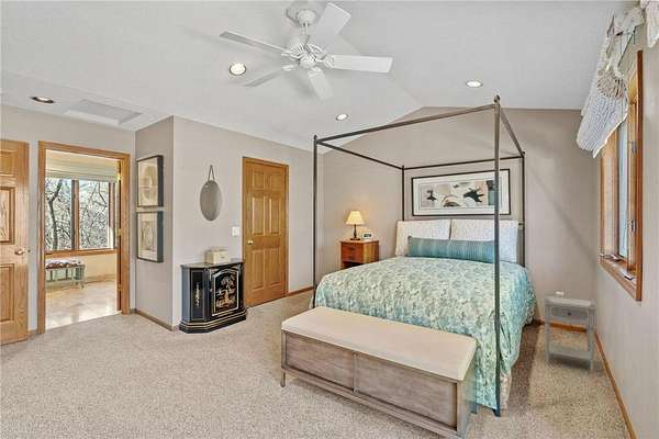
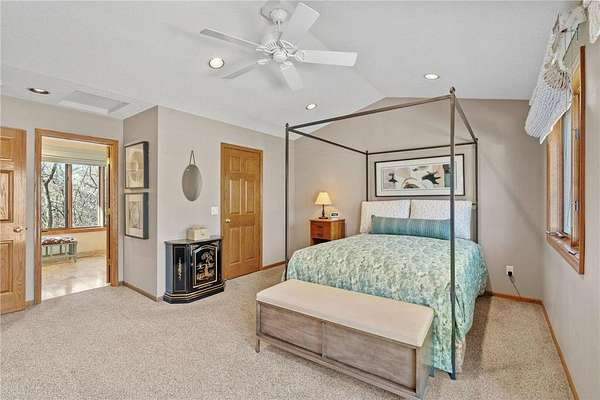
- nightstand [541,293,600,373]
